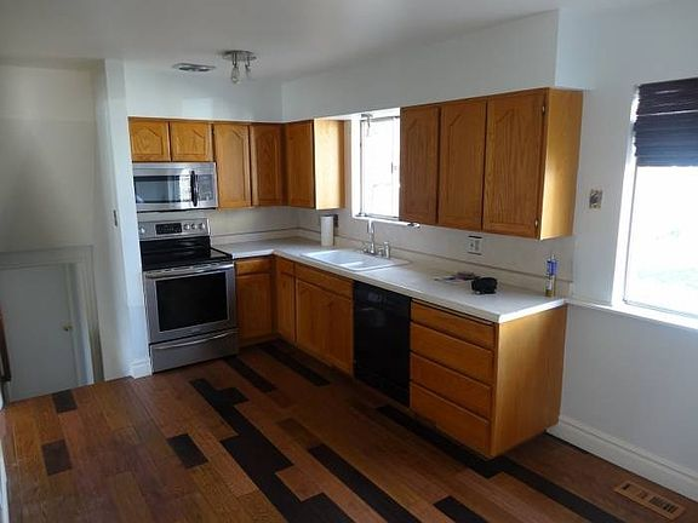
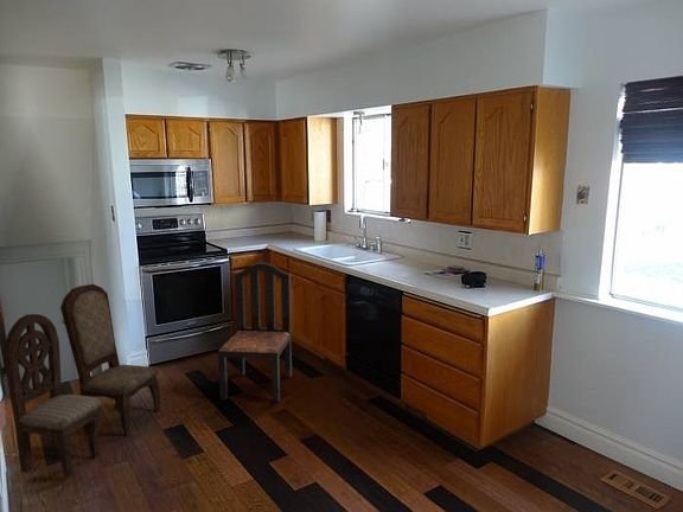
+ dining chair [2,283,161,479]
+ dining chair [217,262,293,403]
